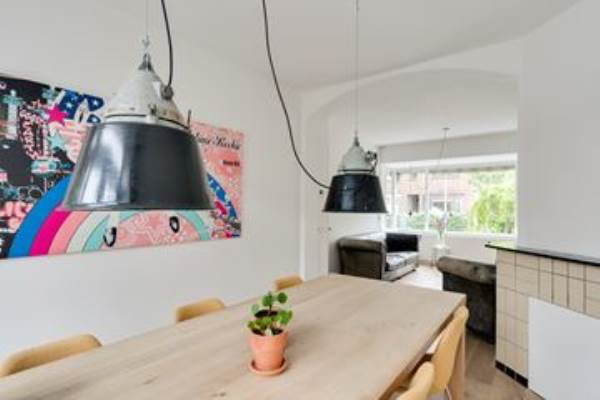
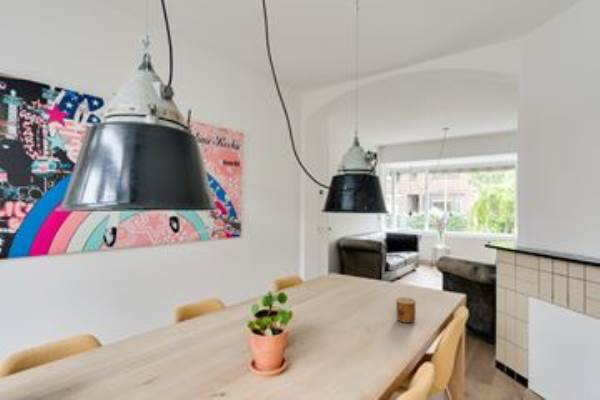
+ cup [395,296,417,324]
